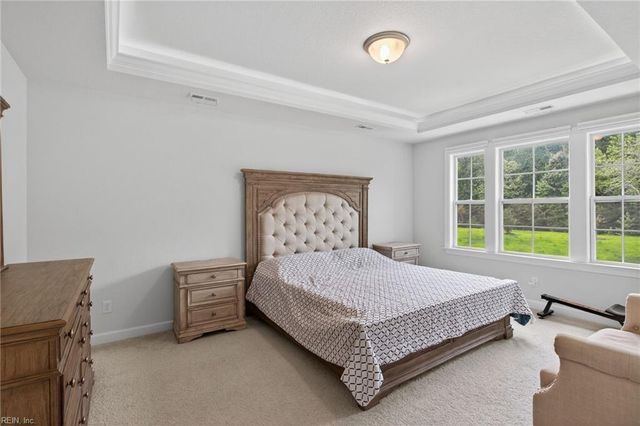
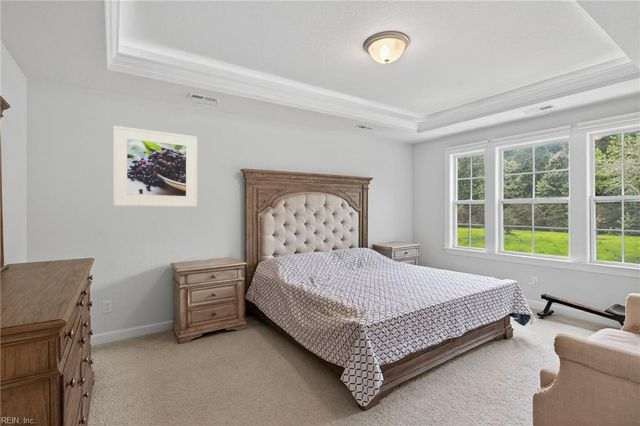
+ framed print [112,125,198,208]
